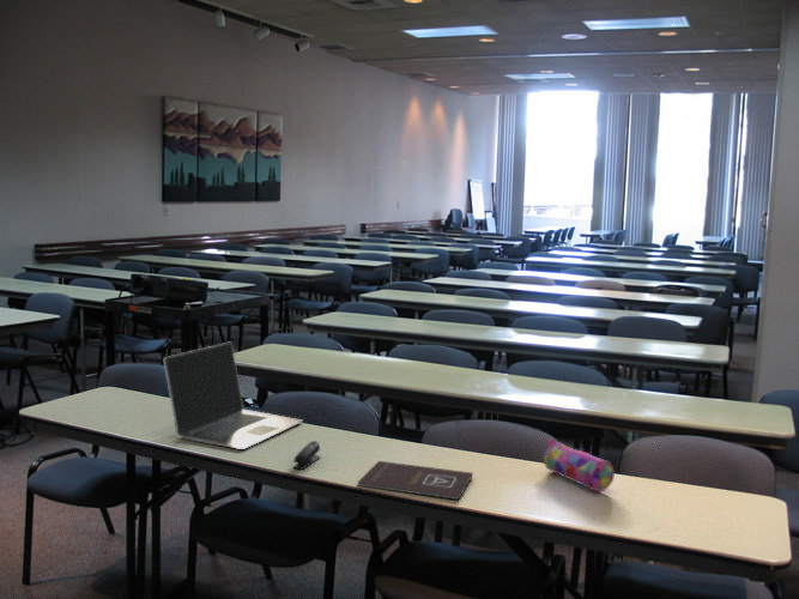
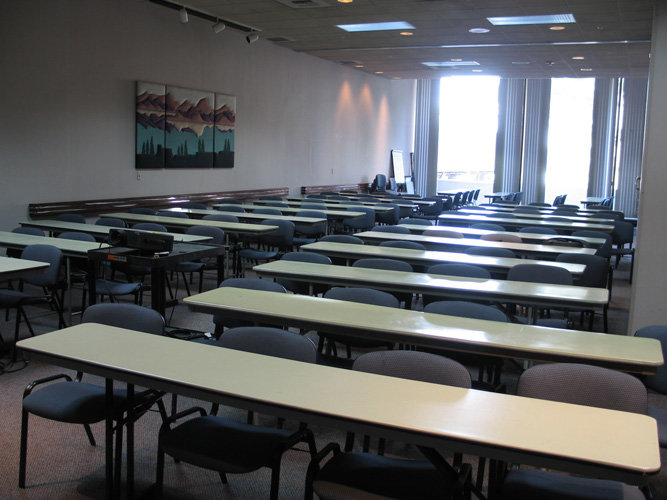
- book [356,460,474,501]
- pencil case [539,438,616,492]
- laptop [162,340,304,450]
- stapler [292,440,321,470]
